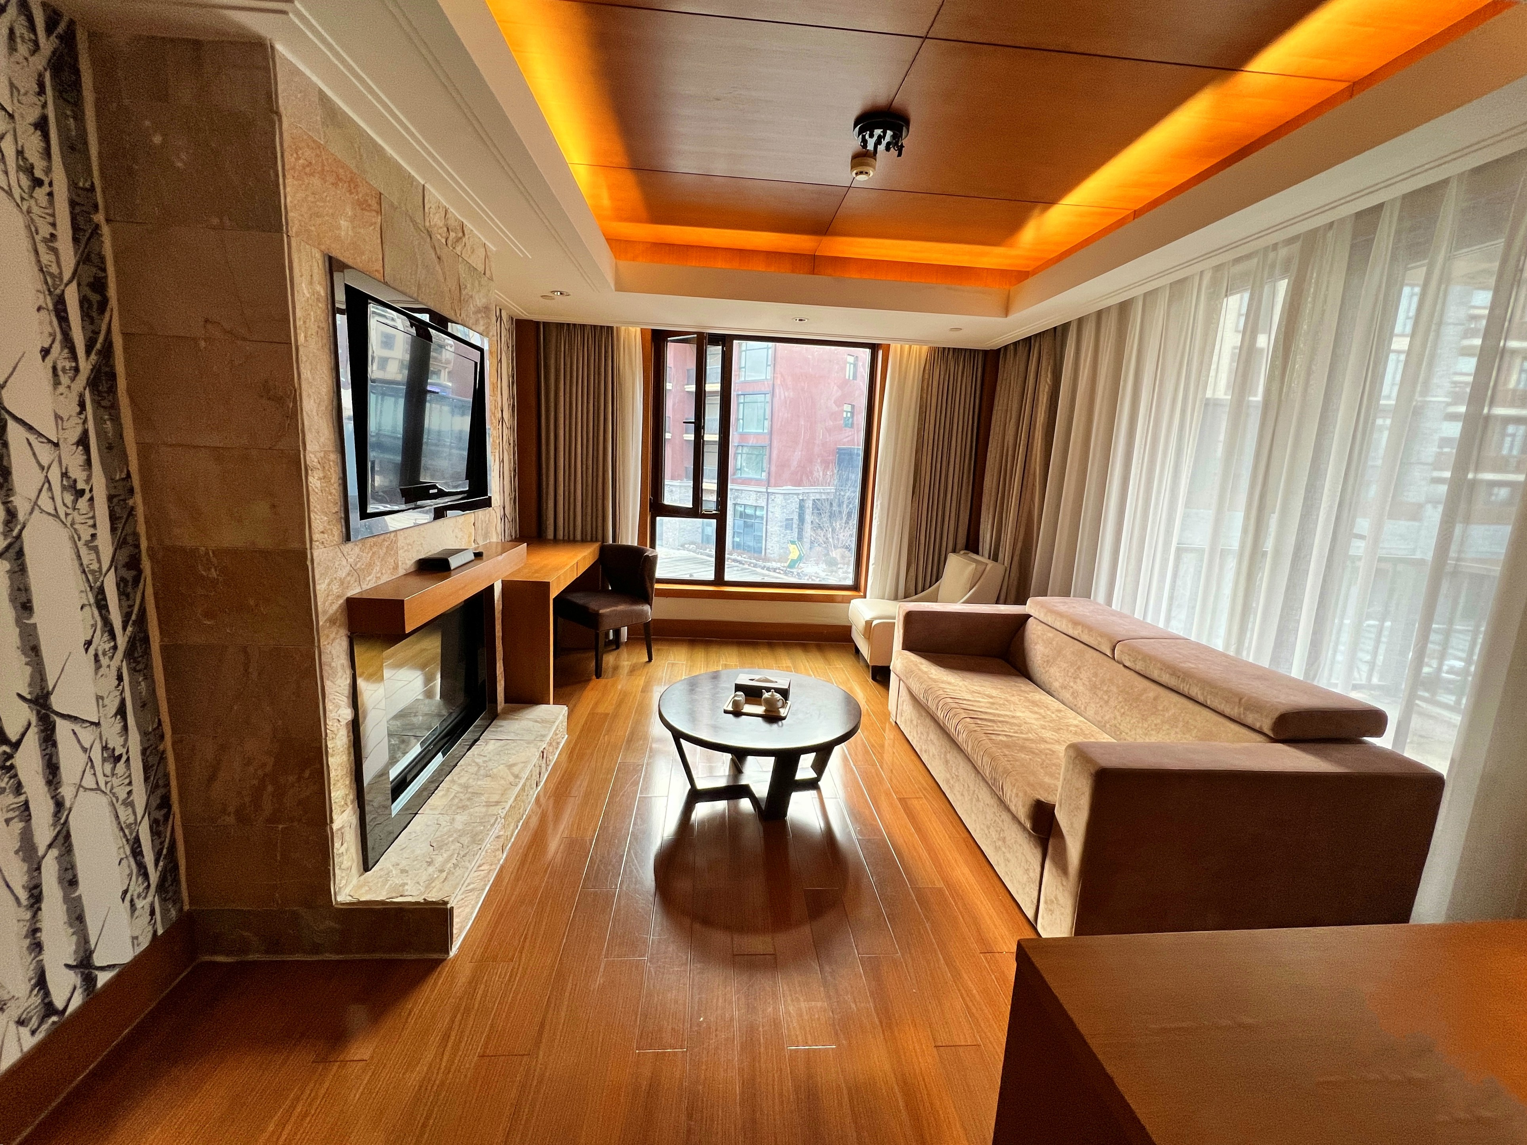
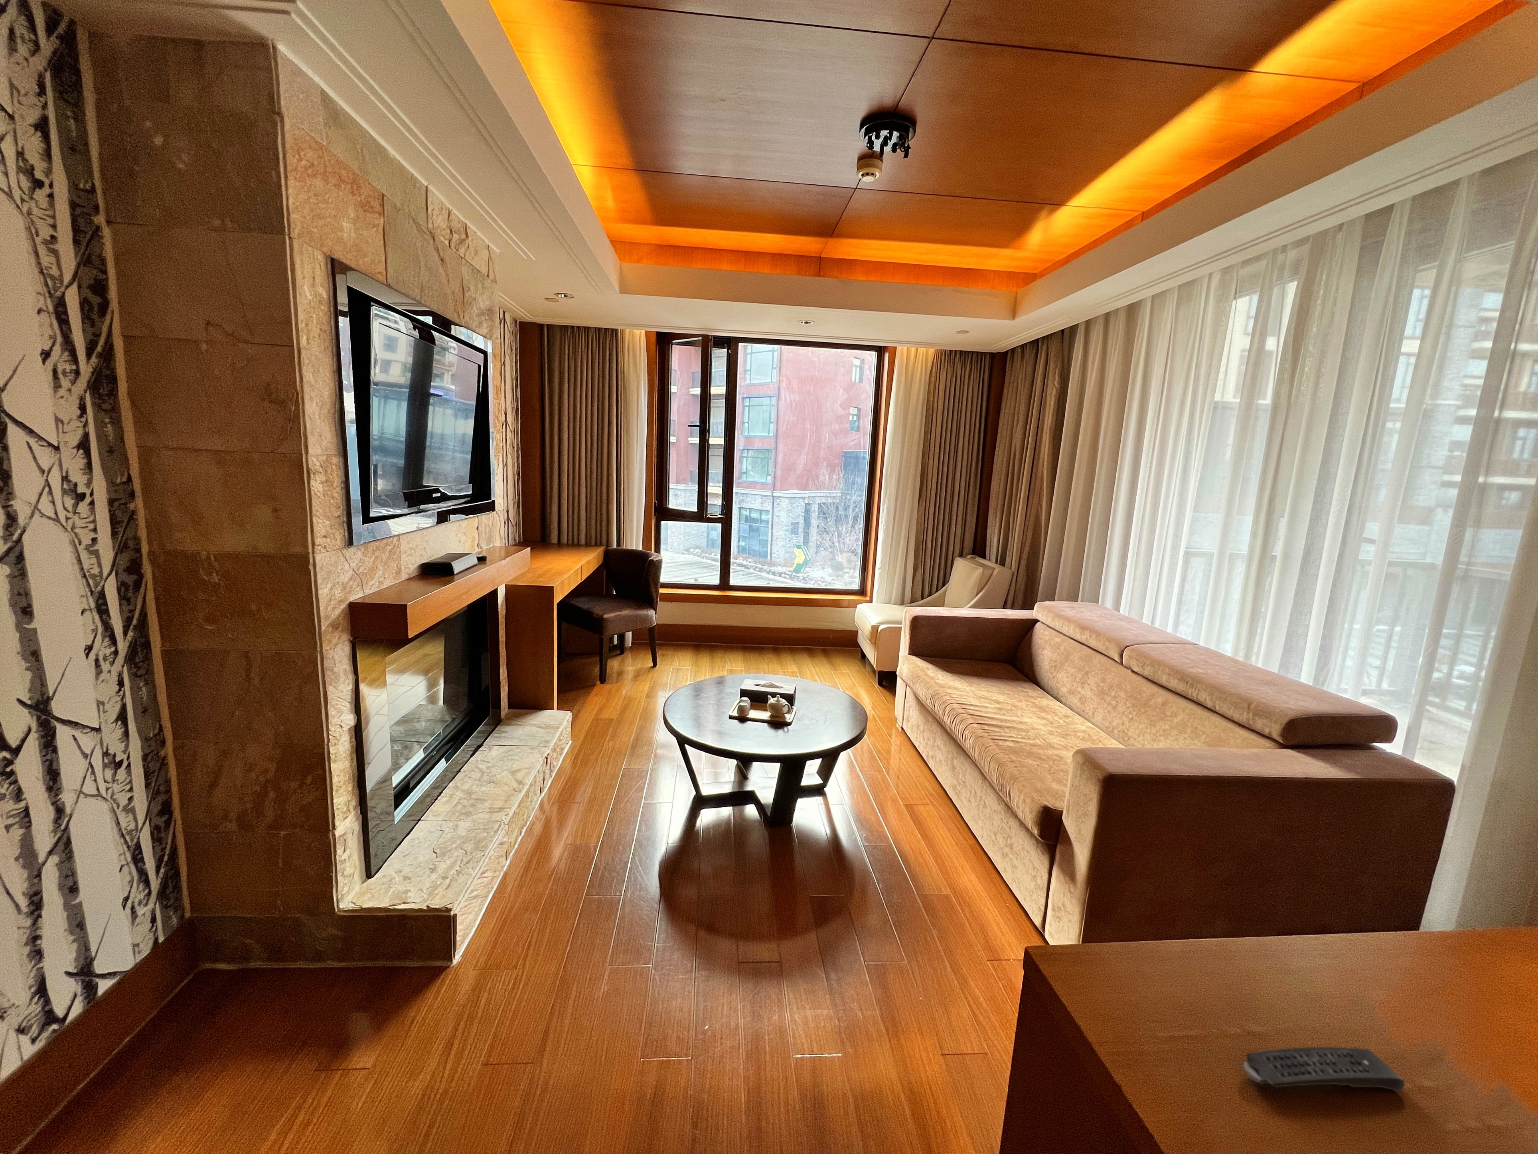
+ remote control [1243,1046,1405,1092]
